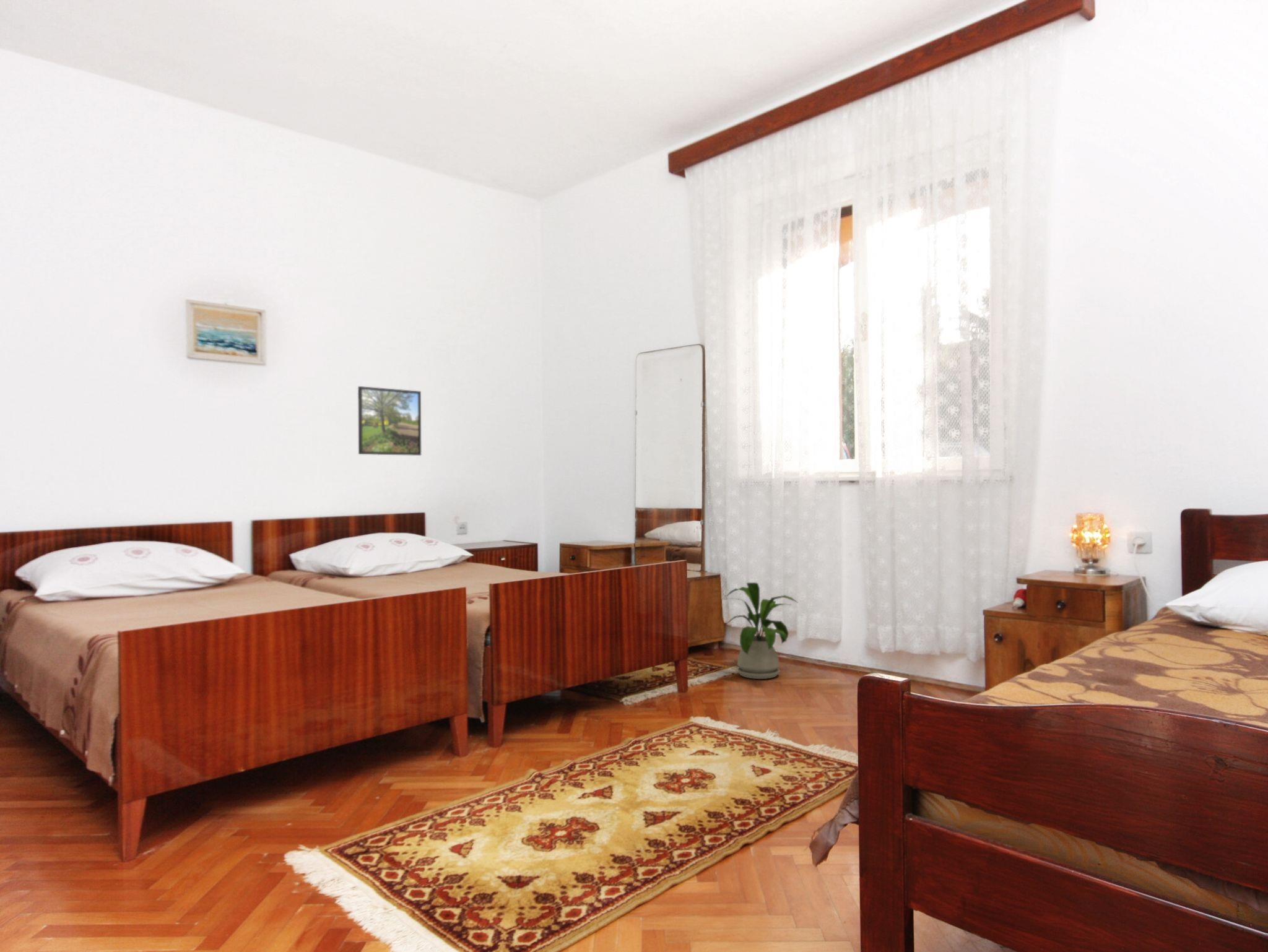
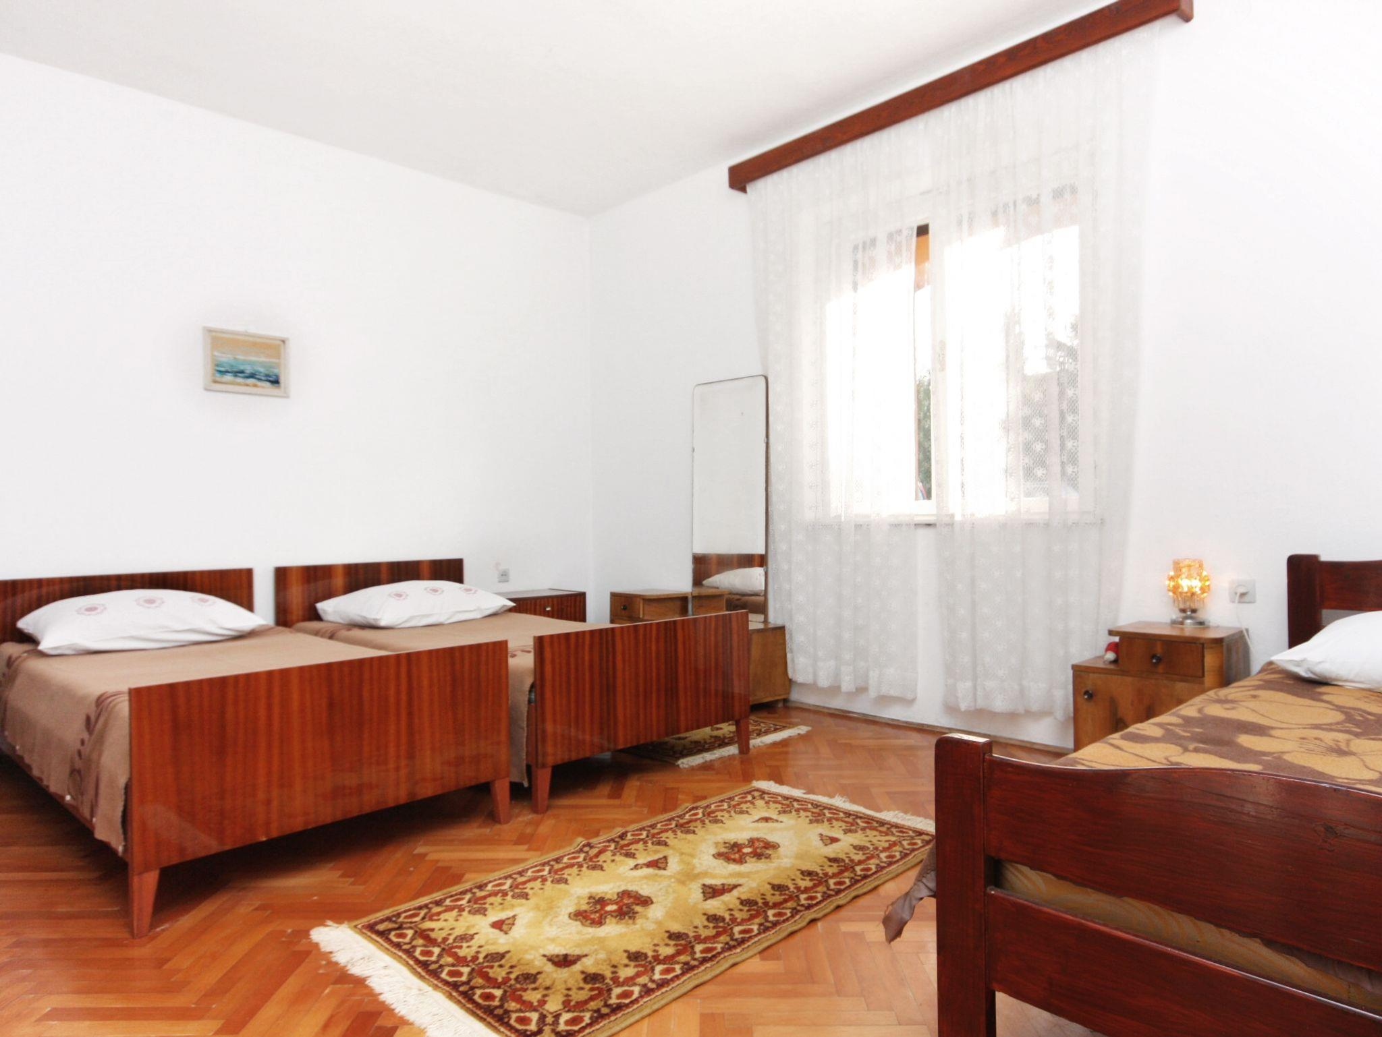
- house plant [724,582,798,680]
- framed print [357,386,422,456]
